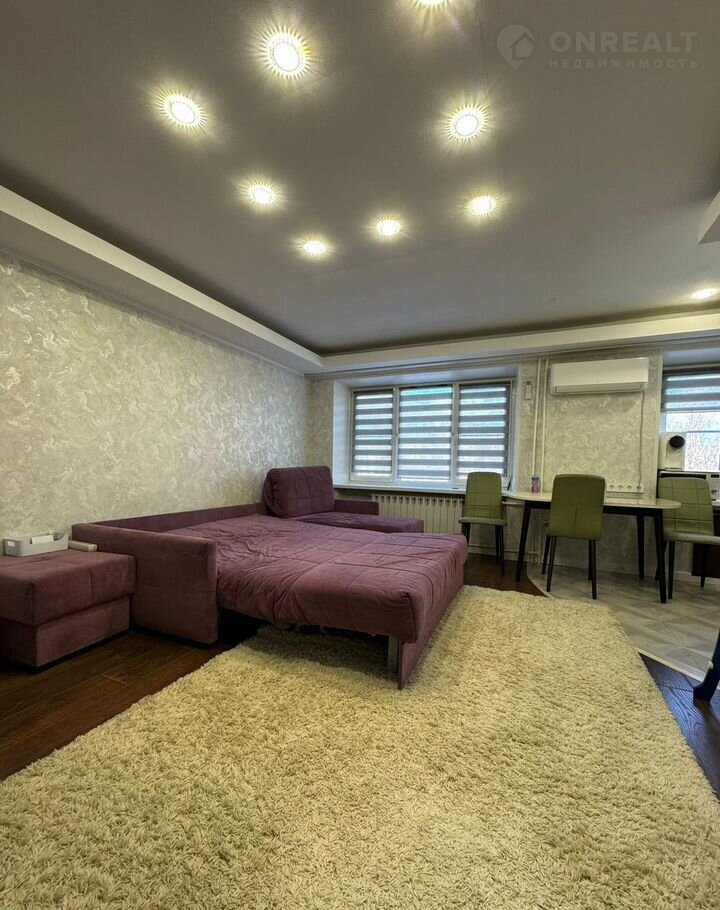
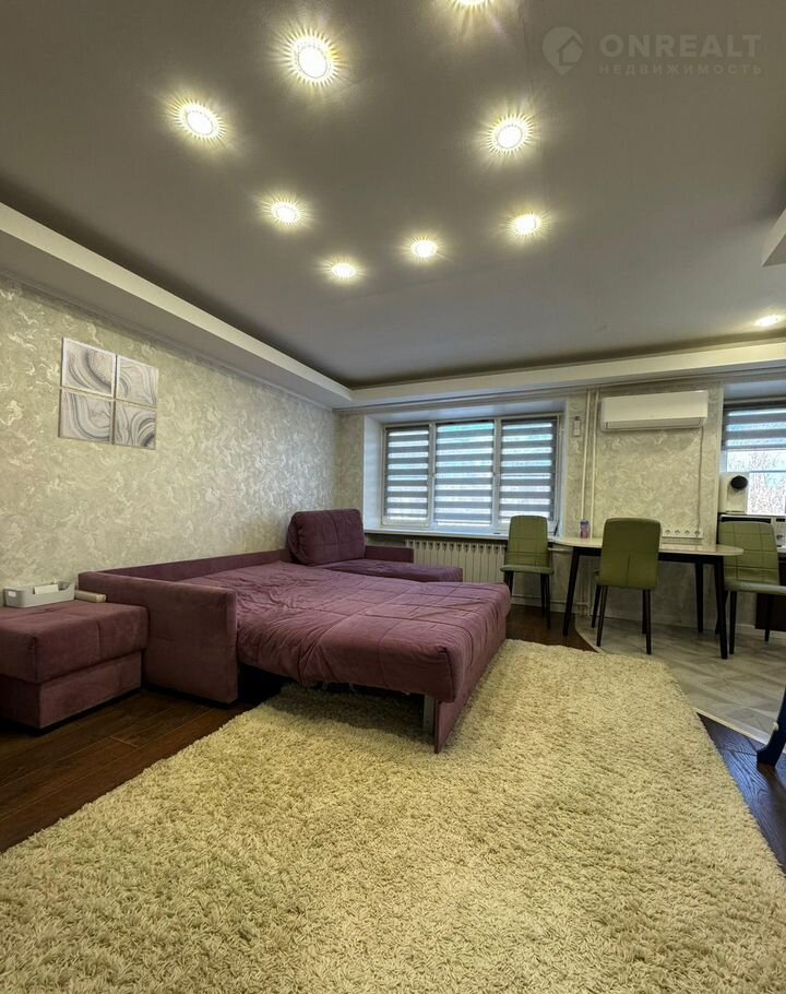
+ wall art [57,336,160,451]
